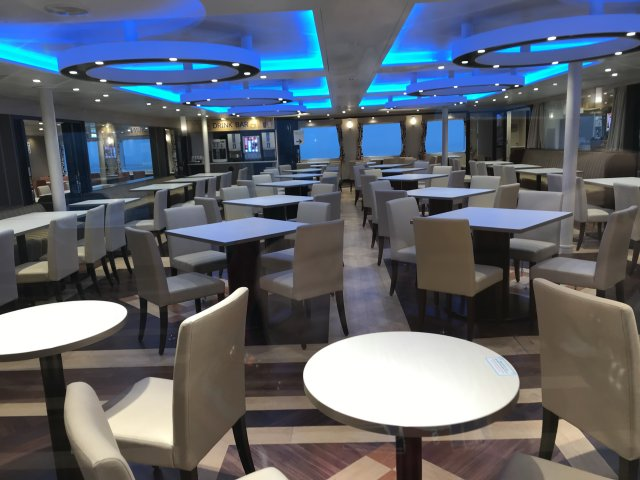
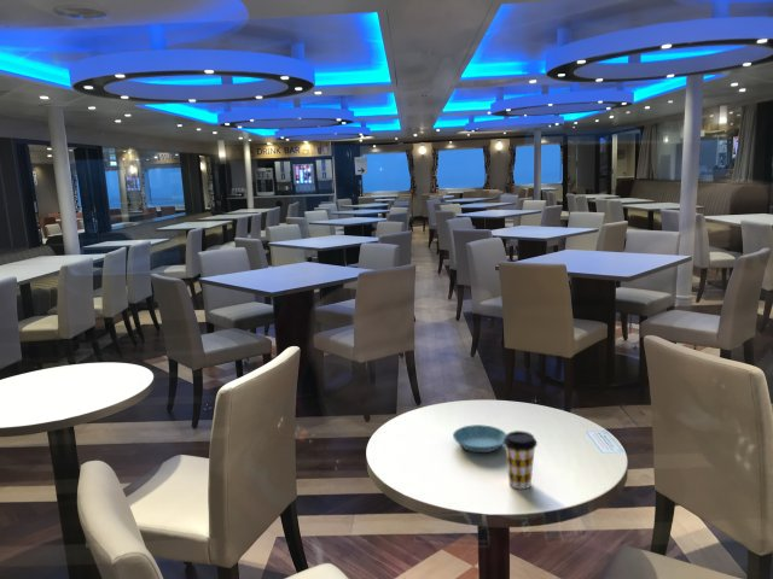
+ coffee cup [502,429,539,490]
+ saucer [452,423,507,454]
